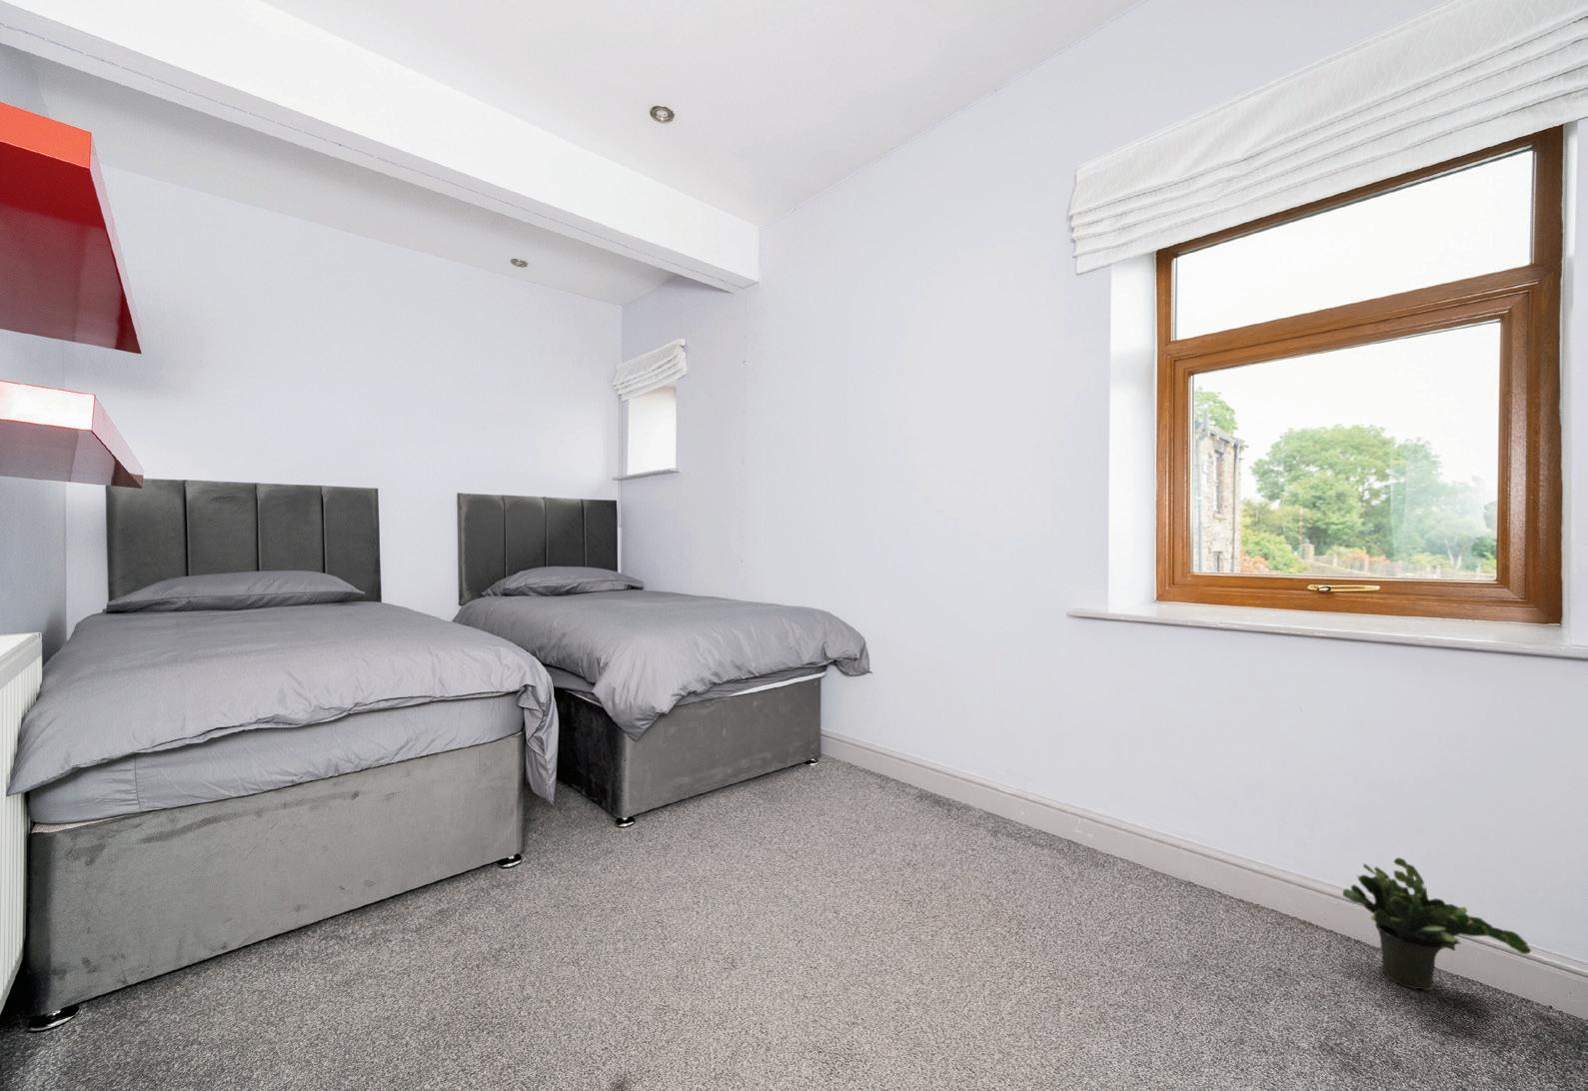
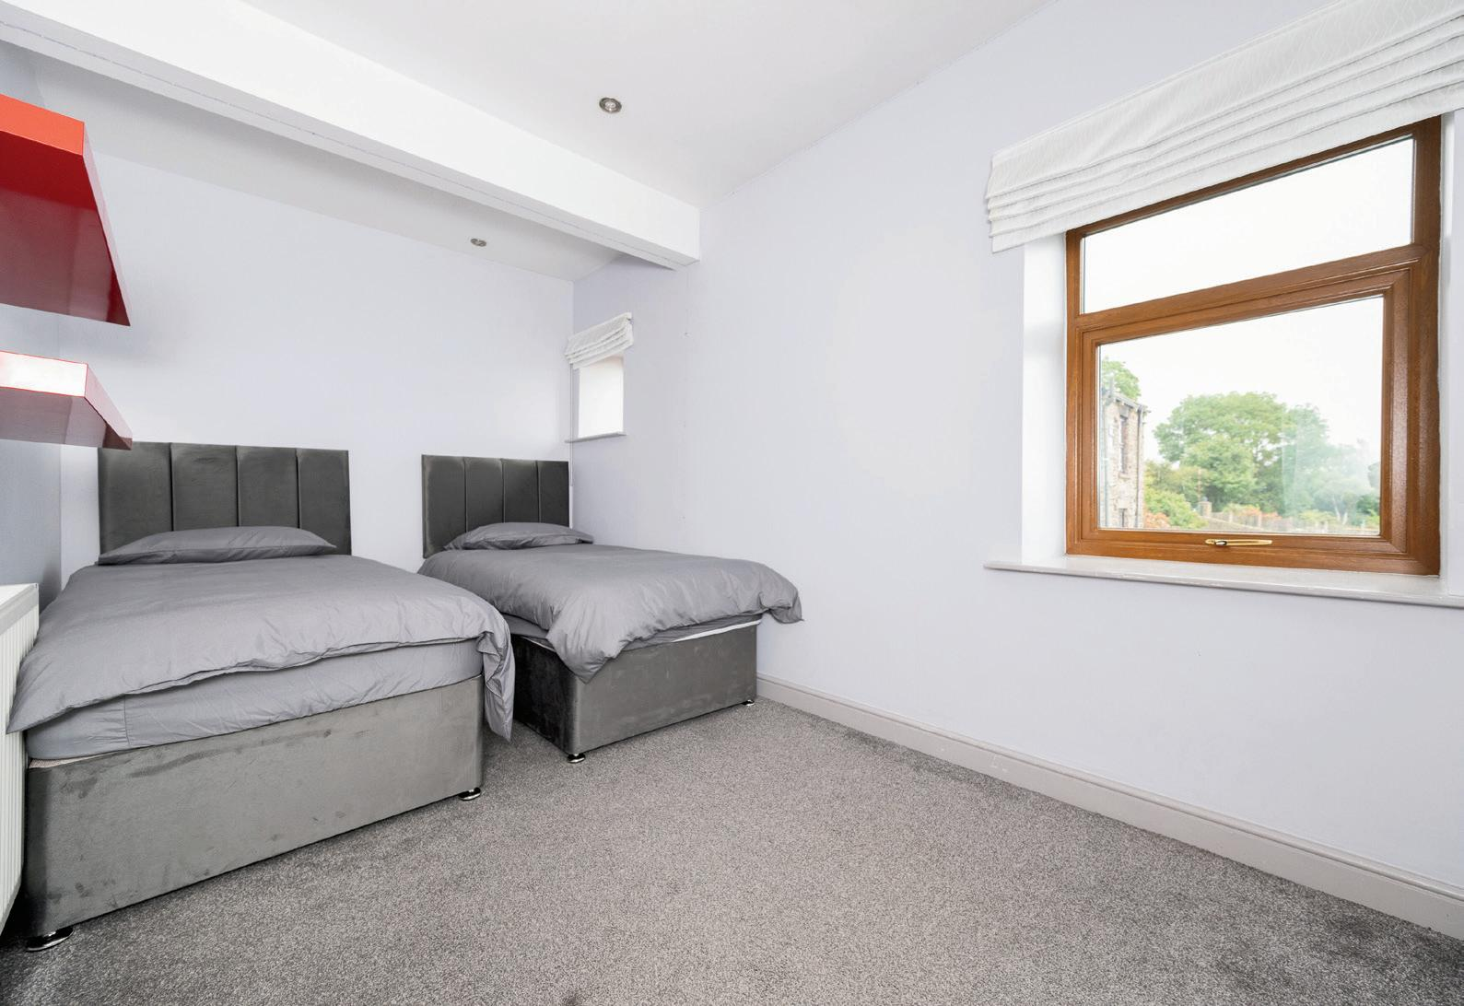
- potted plant [1341,857,1532,992]
